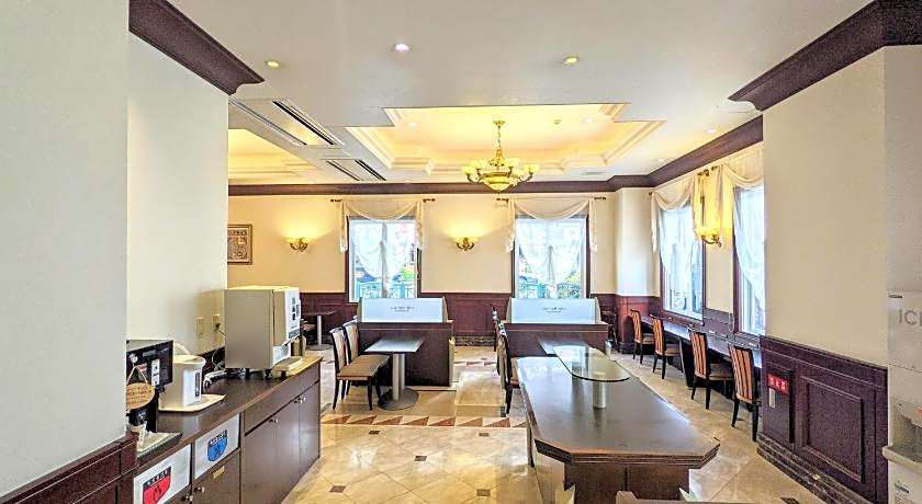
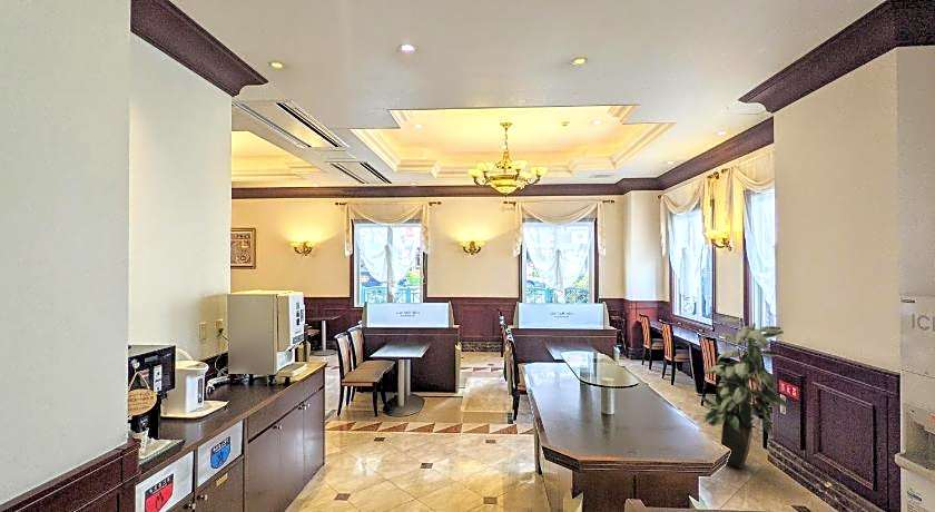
+ indoor plant [701,316,788,470]
